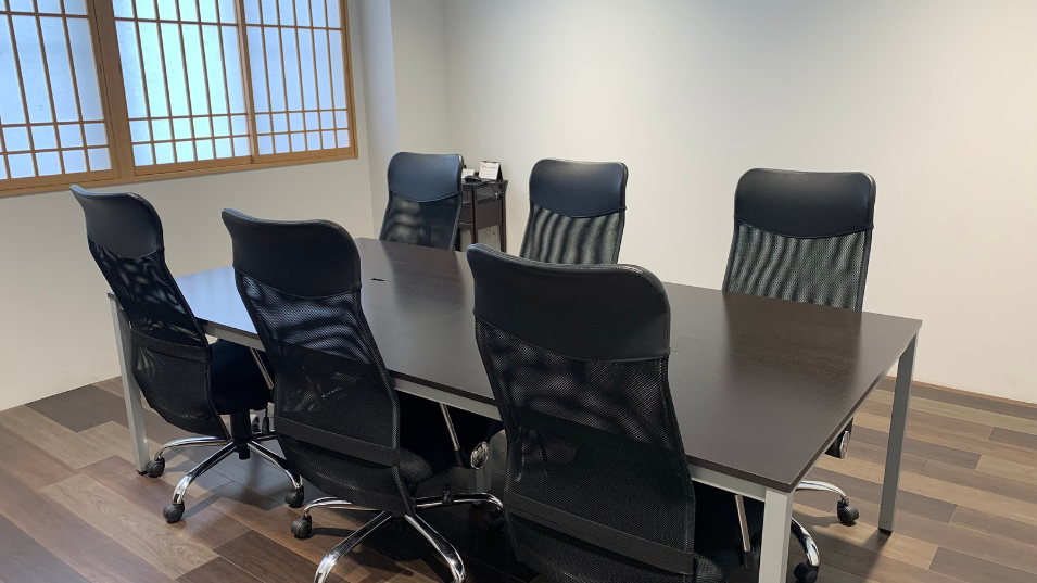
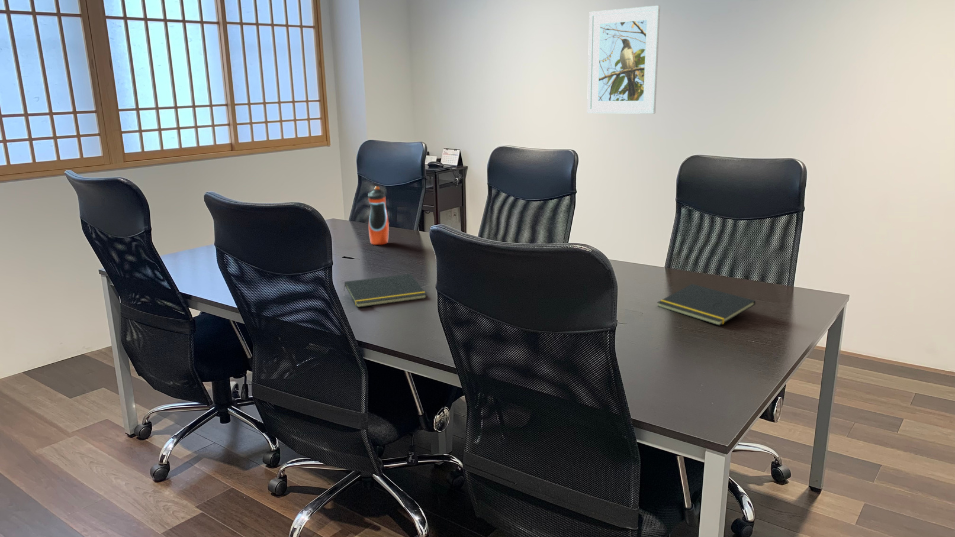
+ water bottle [367,185,390,246]
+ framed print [586,4,661,115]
+ notepad [656,283,756,327]
+ notepad [343,273,427,309]
